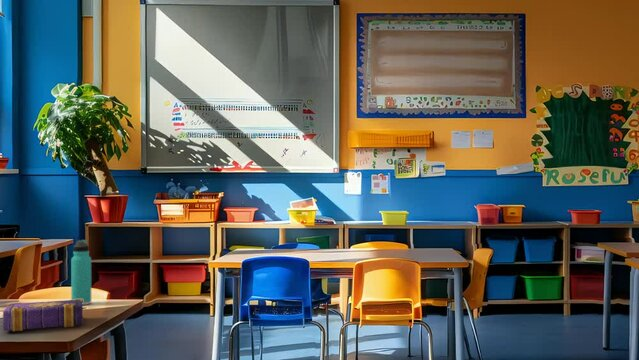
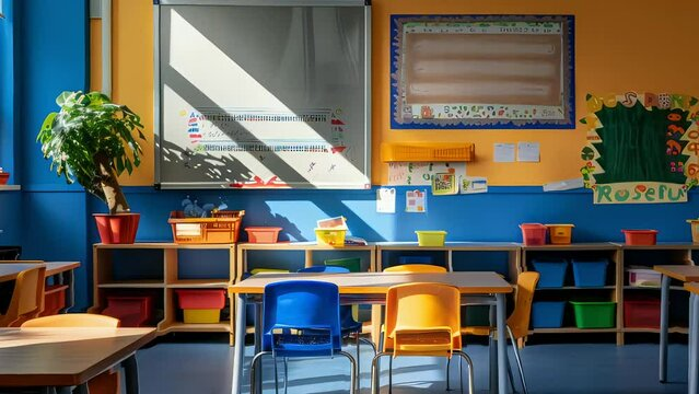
- thermos bottle [70,239,92,306]
- book [1,299,86,332]
